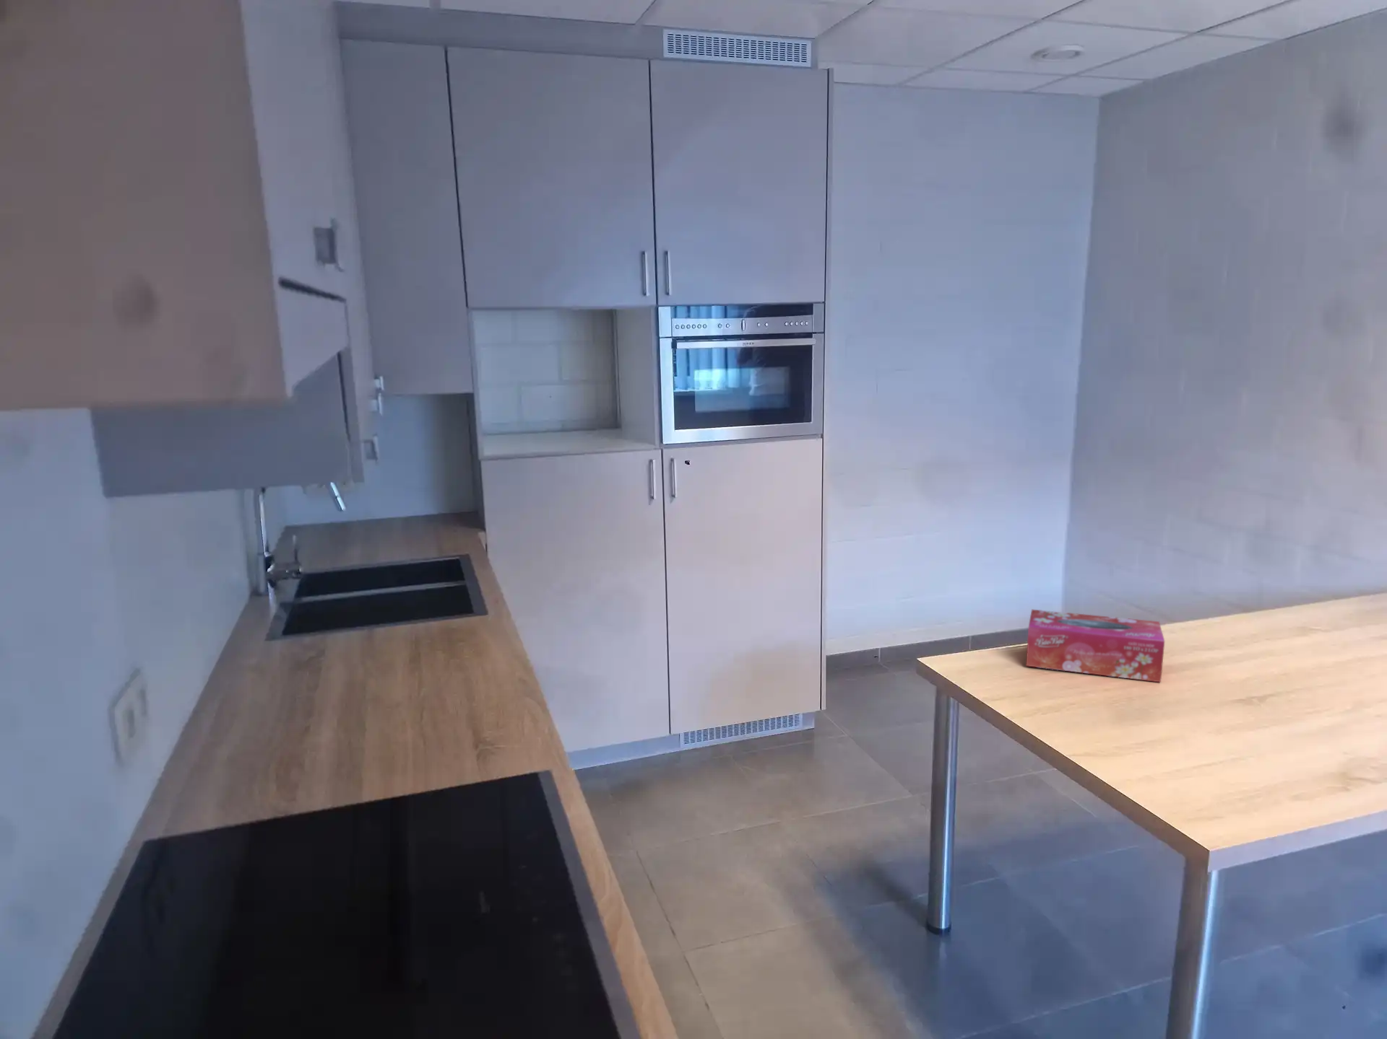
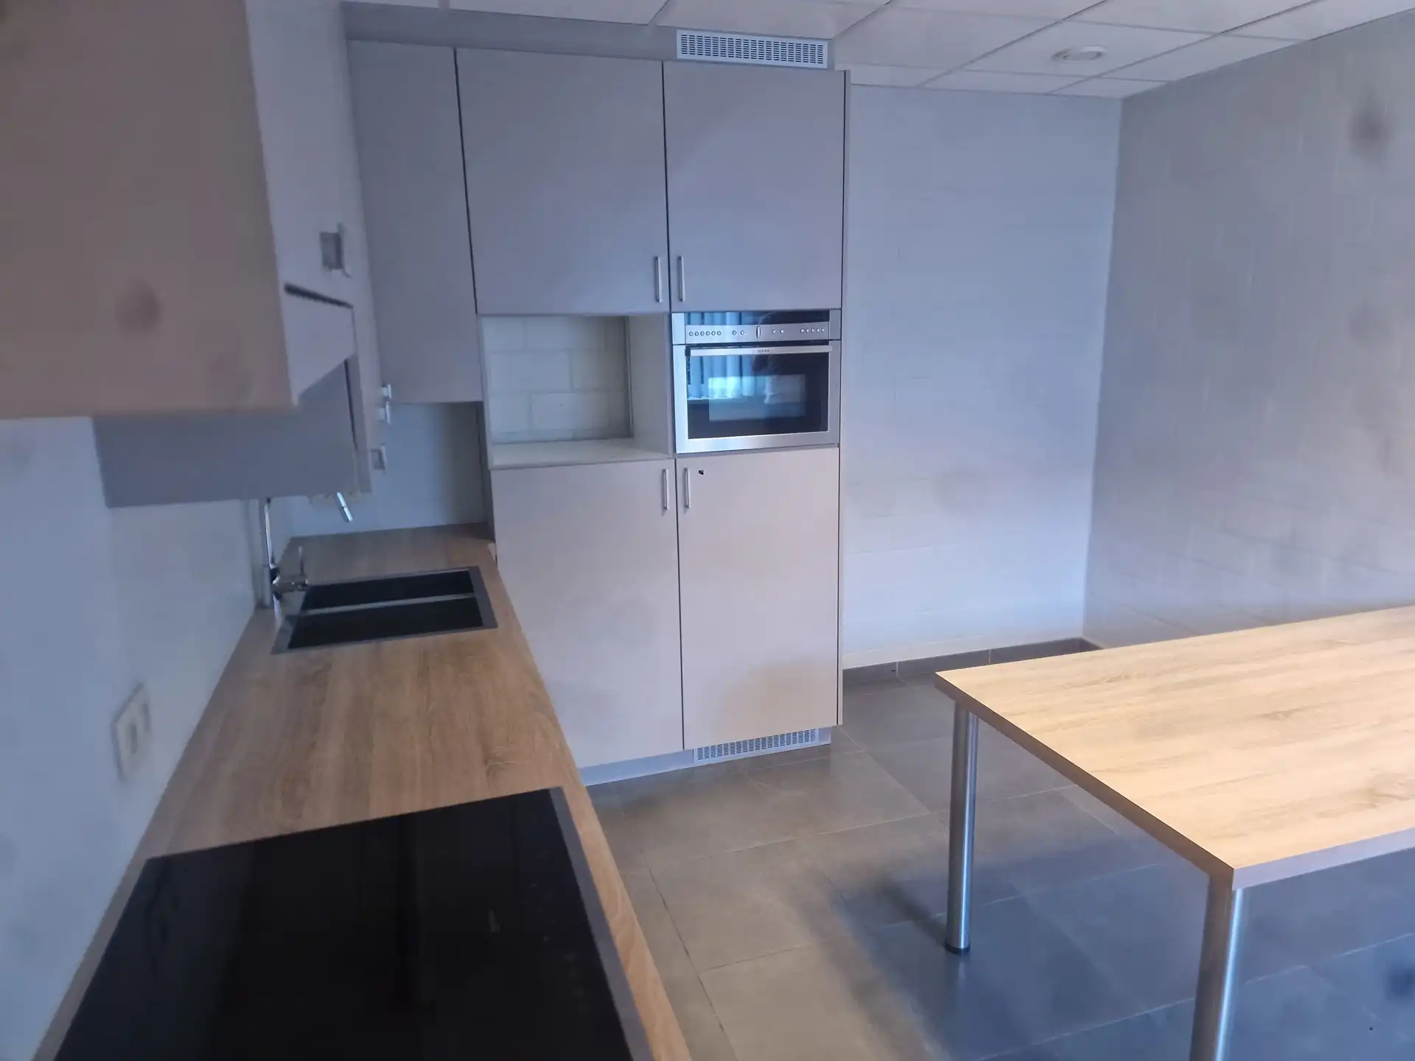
- tissue box [1026,609,1165,683]
